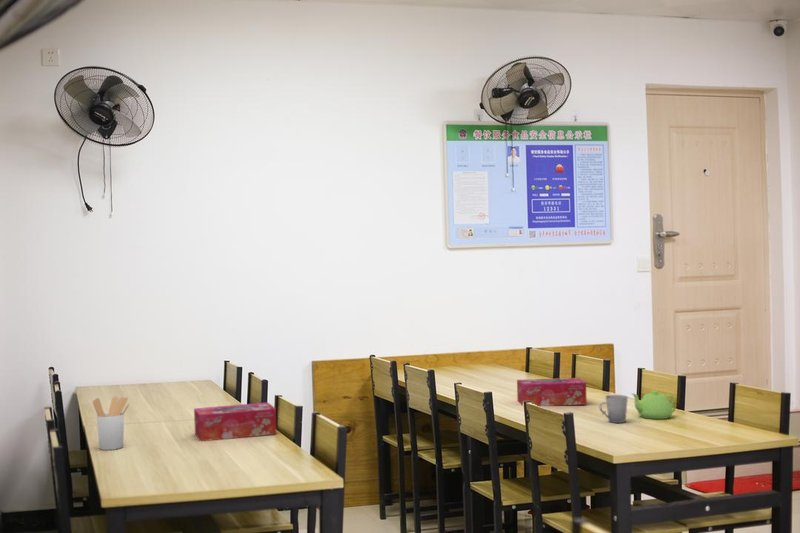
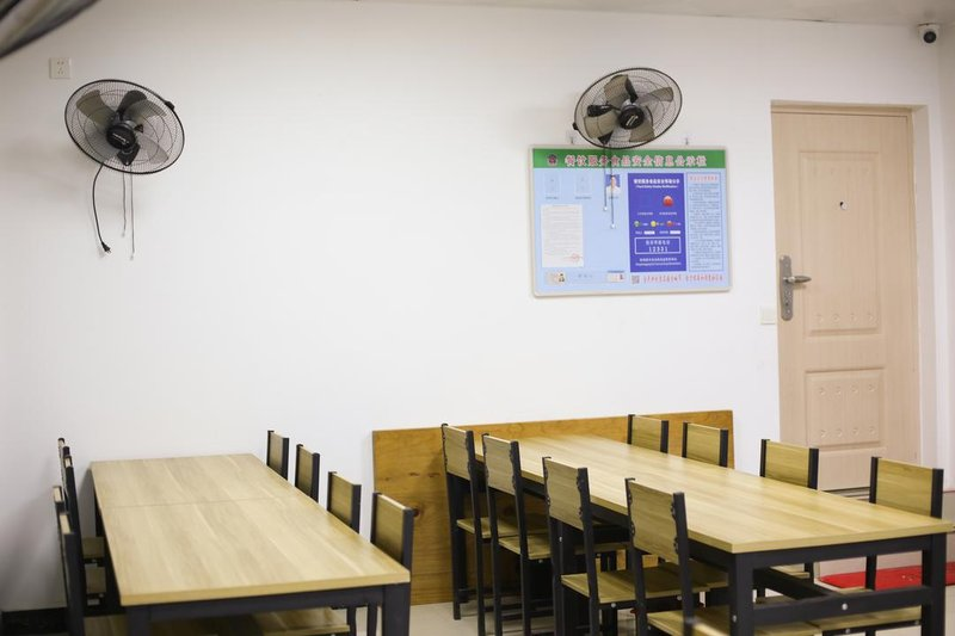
- utensil holder [92,396,130,451]
- cup [598,394,629,424]
- tissue box [516,377,588,407]
- teapot [630,389,677,420]
- tissue box [193,401,278,442]
